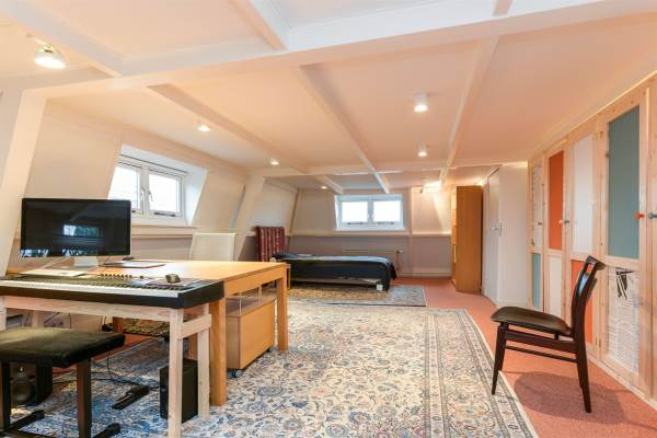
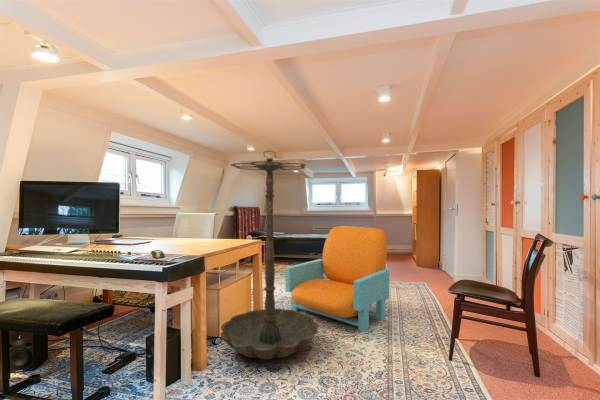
+ umbrella stand [220,149,320,361]
+ armchair [285,225,390,333]
